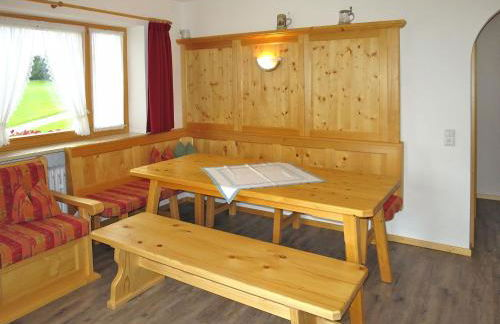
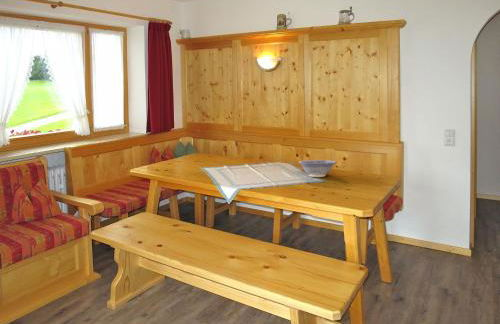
+ decorative bowl [298,159,337,178]
